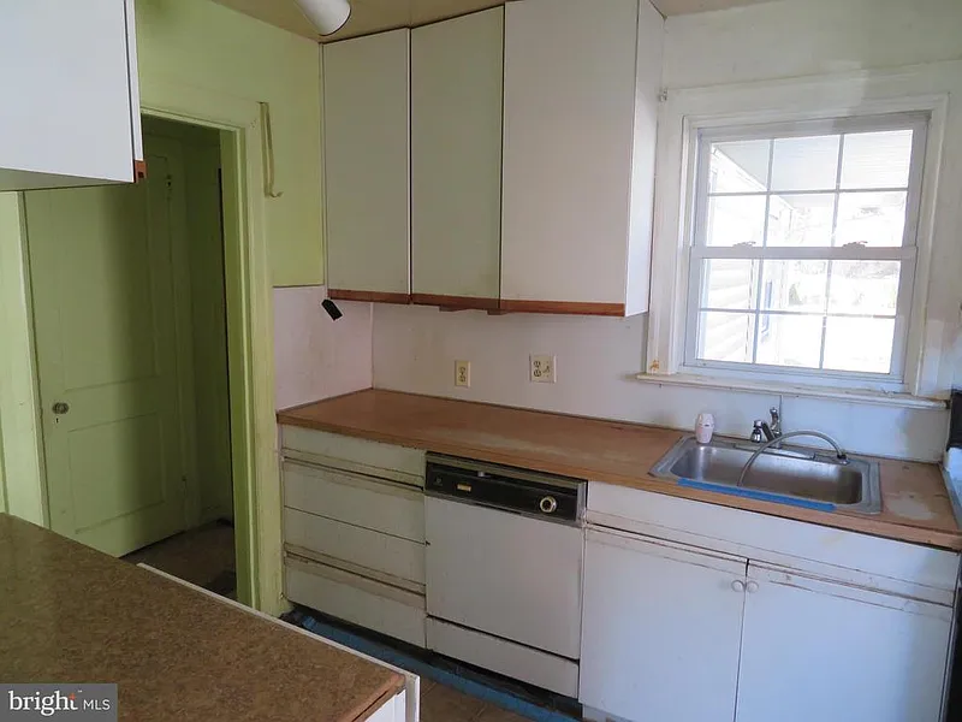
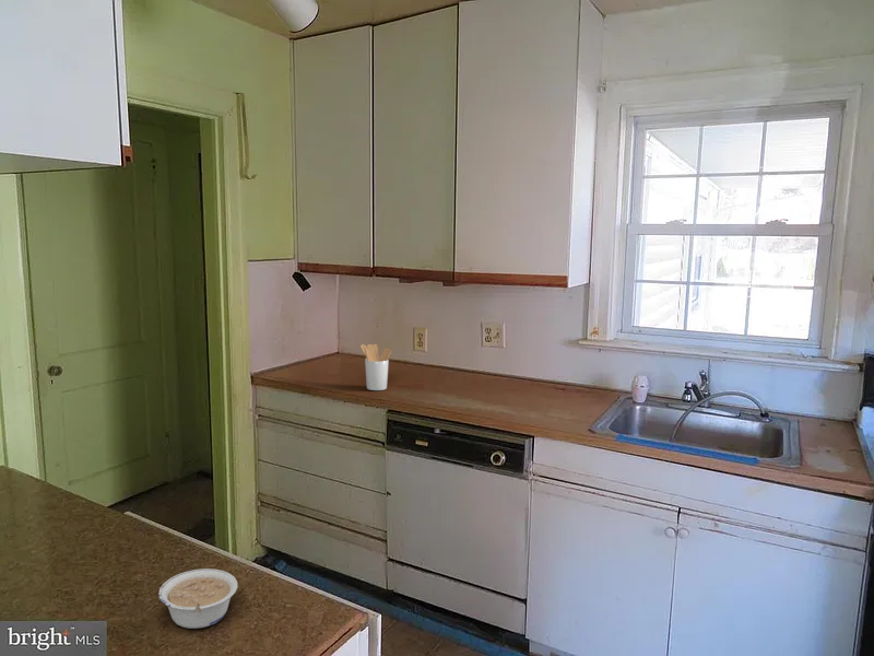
+ legume [157,567,238,630]
+ utensil holder [359,343,392,391]
